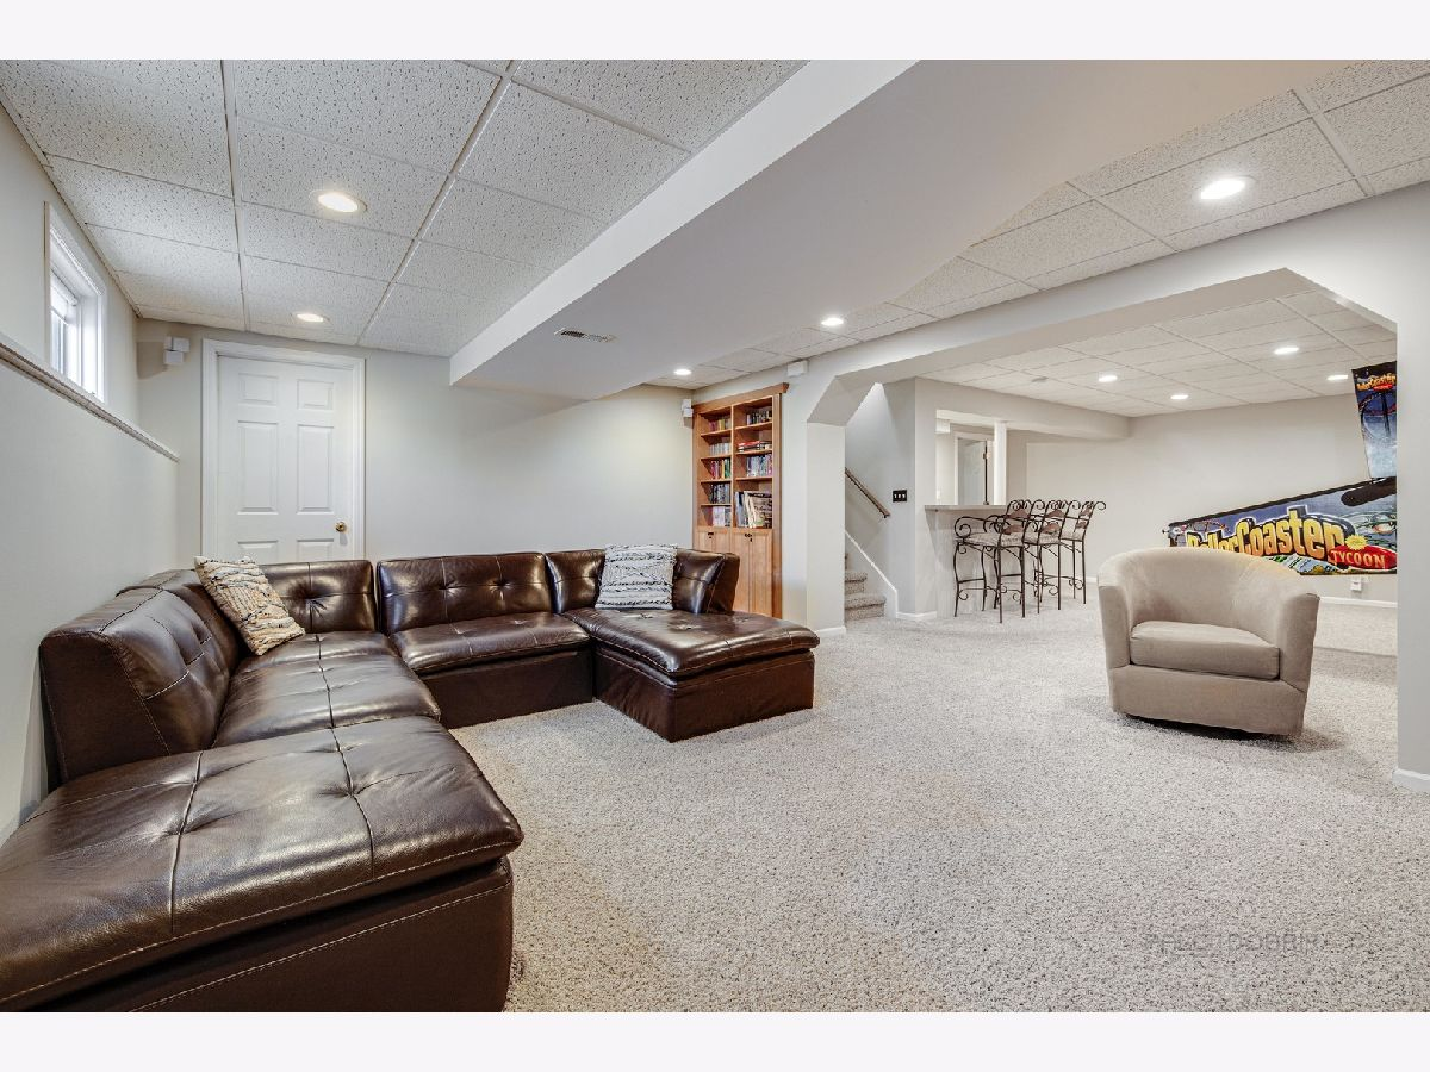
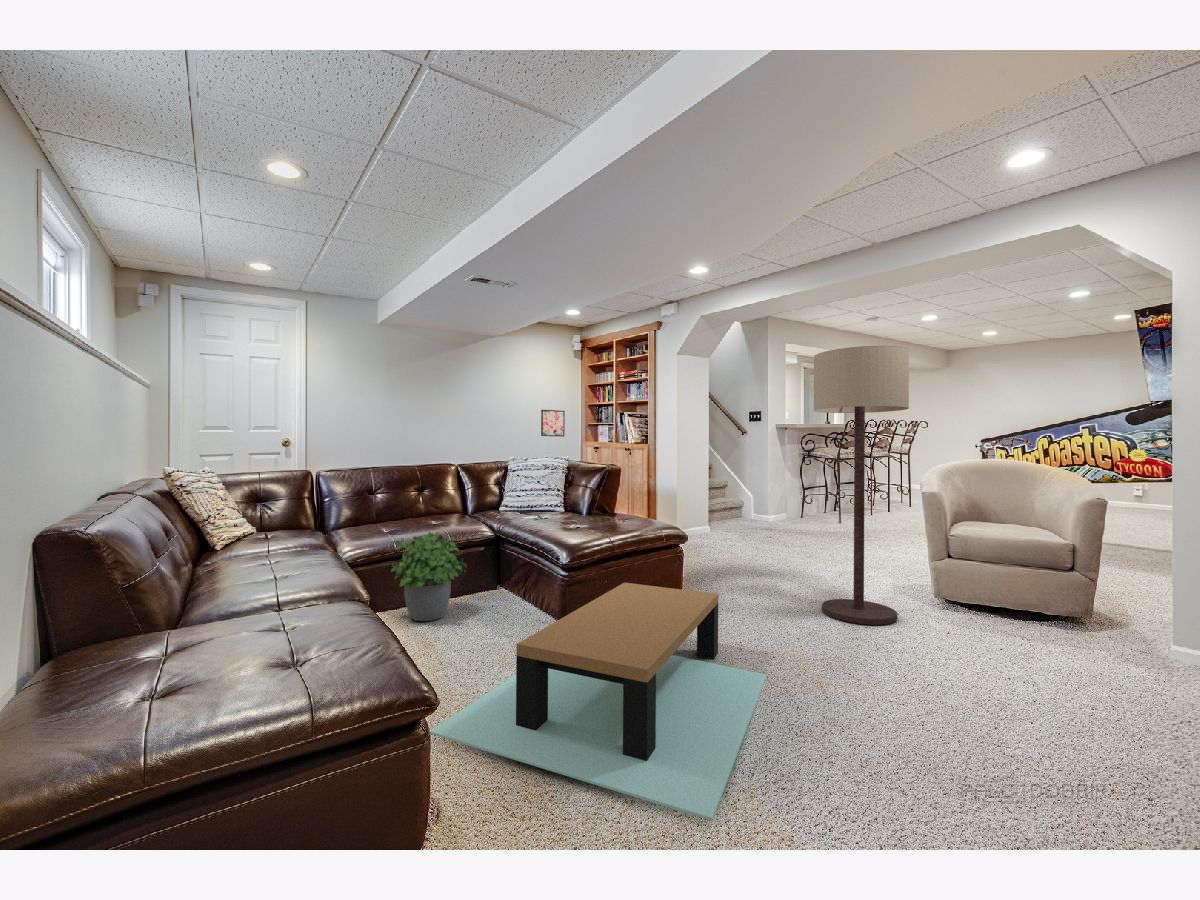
+ potted plant [390,531,468,622]
+ floor lamp [813,345,910,626]
+ coffee table [430,582,767,822]
+ wall art [540,409,566,438]
